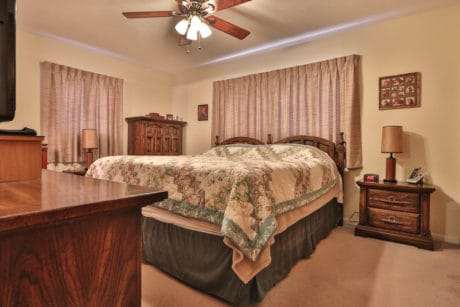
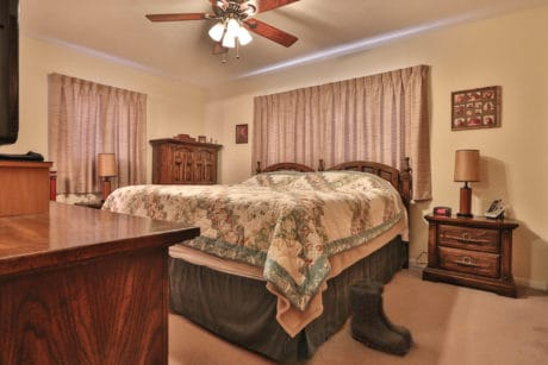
+ boots [348,278,415,359]
